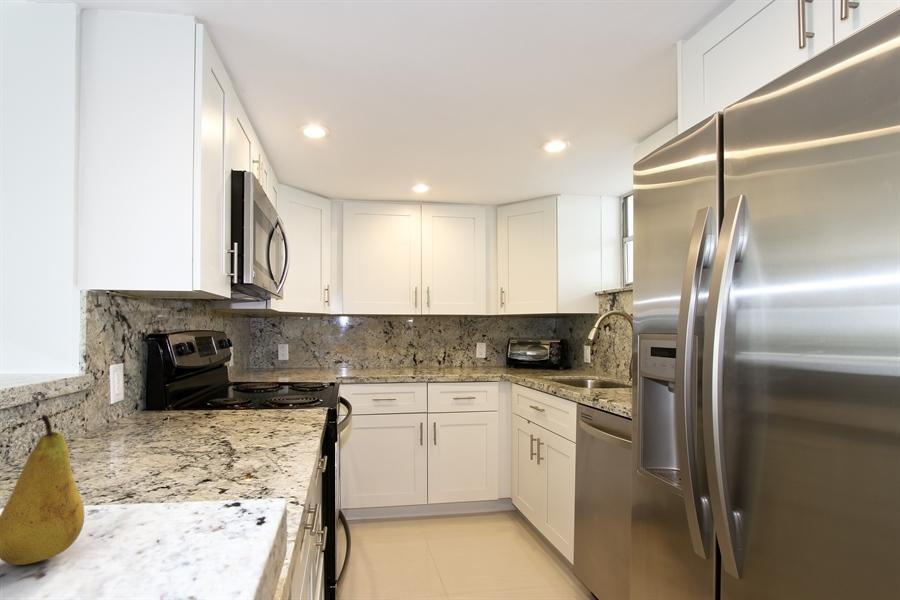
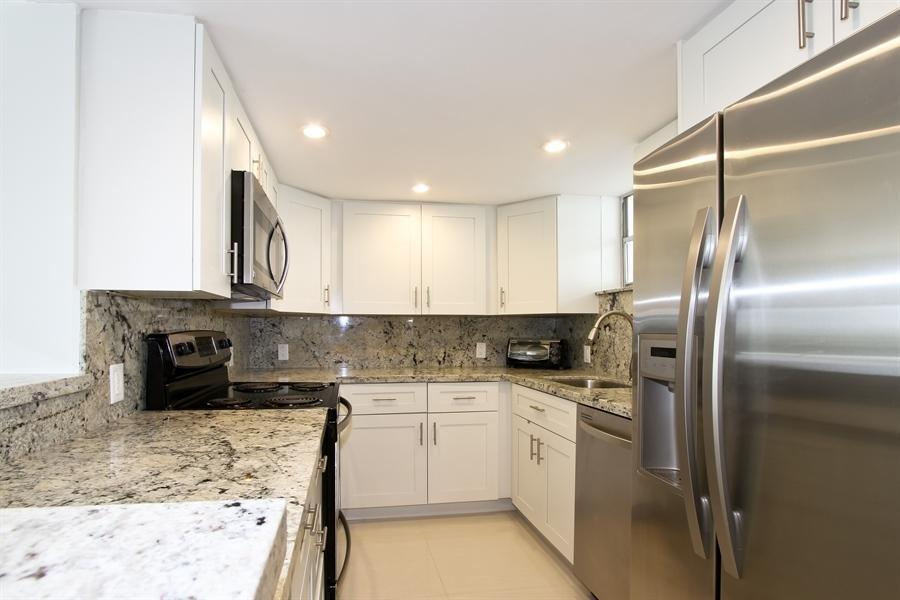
- fruit [0,414,85,566]
